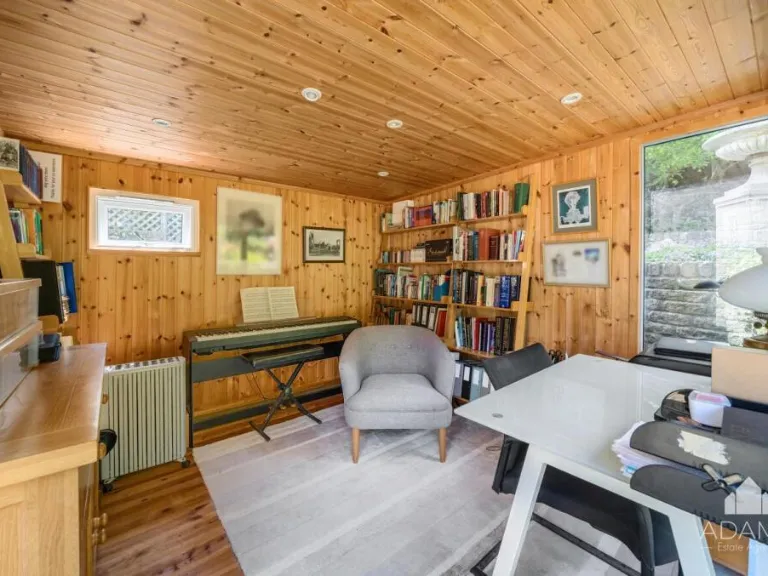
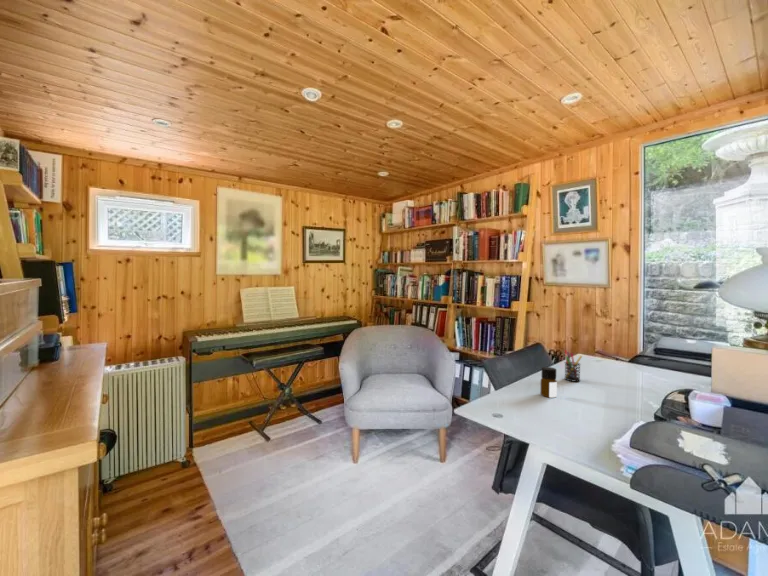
+ bottle [540,366,558,398]
+ pen holder [563,349,583,383]
